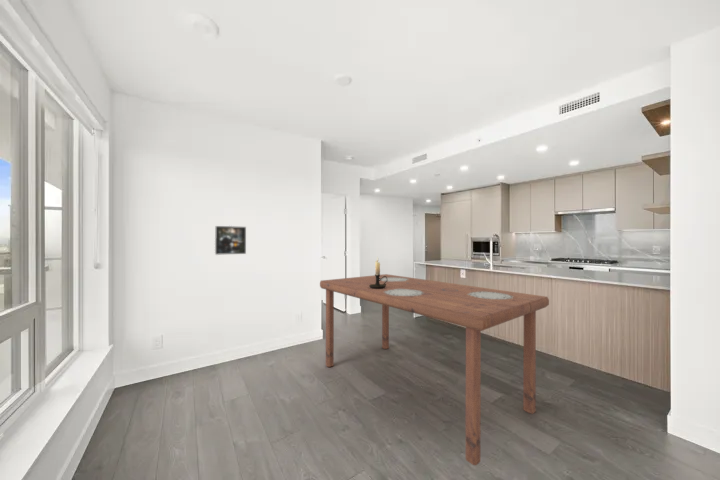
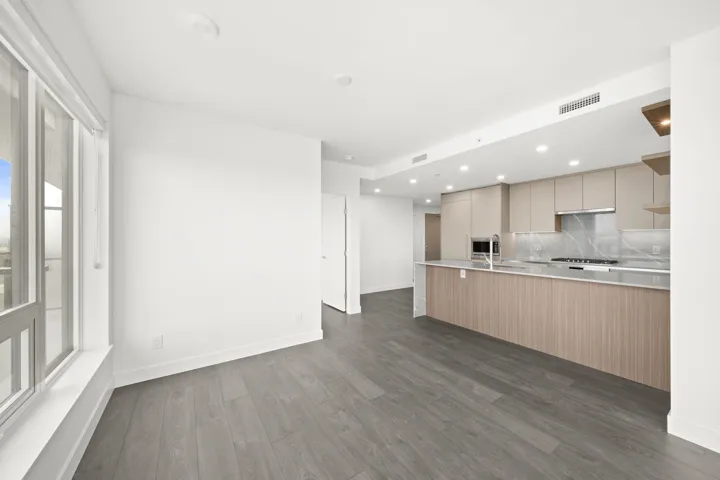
- candle holder [369,256,388,289]
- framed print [214,225,247,256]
- table [319,273,550,466]
